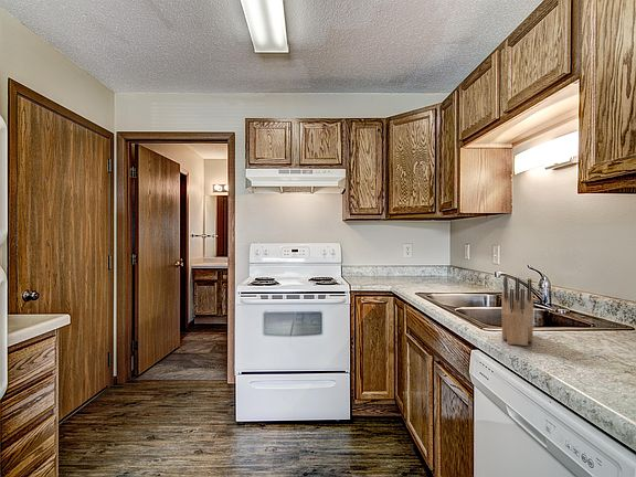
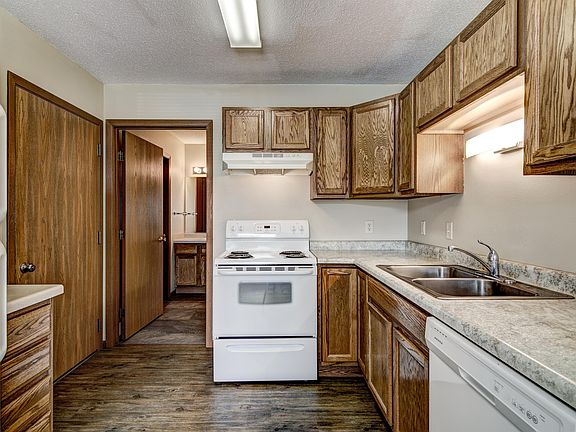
- knife block [500,276,534,347]
